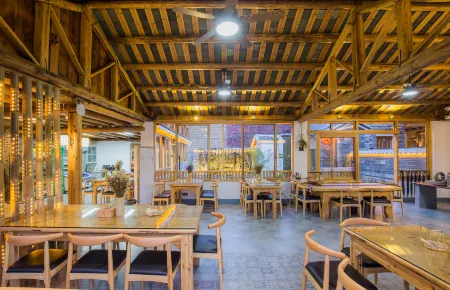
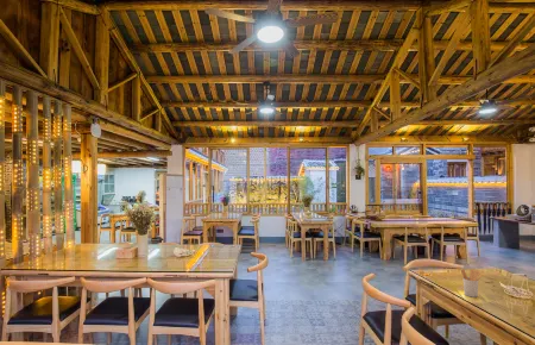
+ utensil holder [460,268,483,299]
